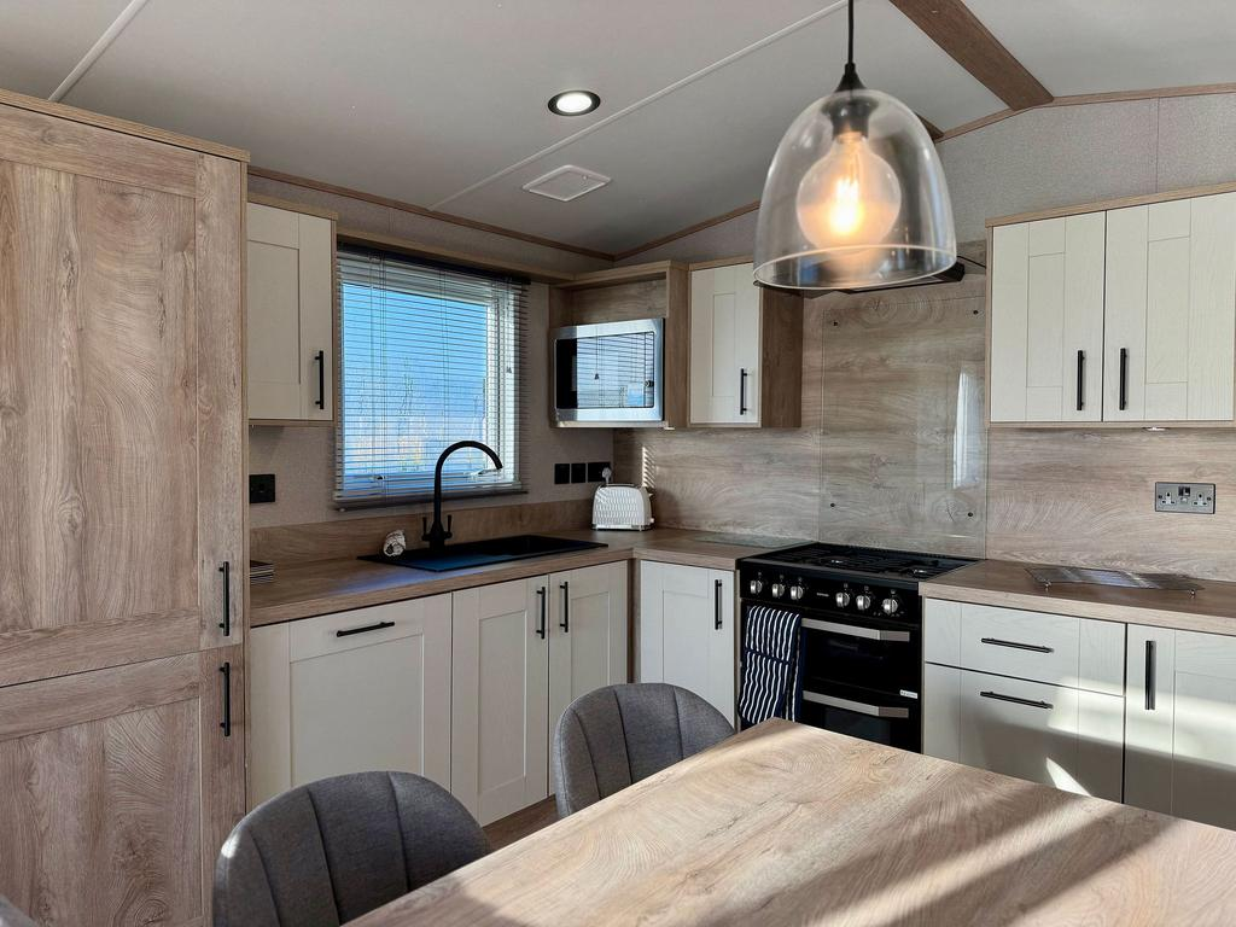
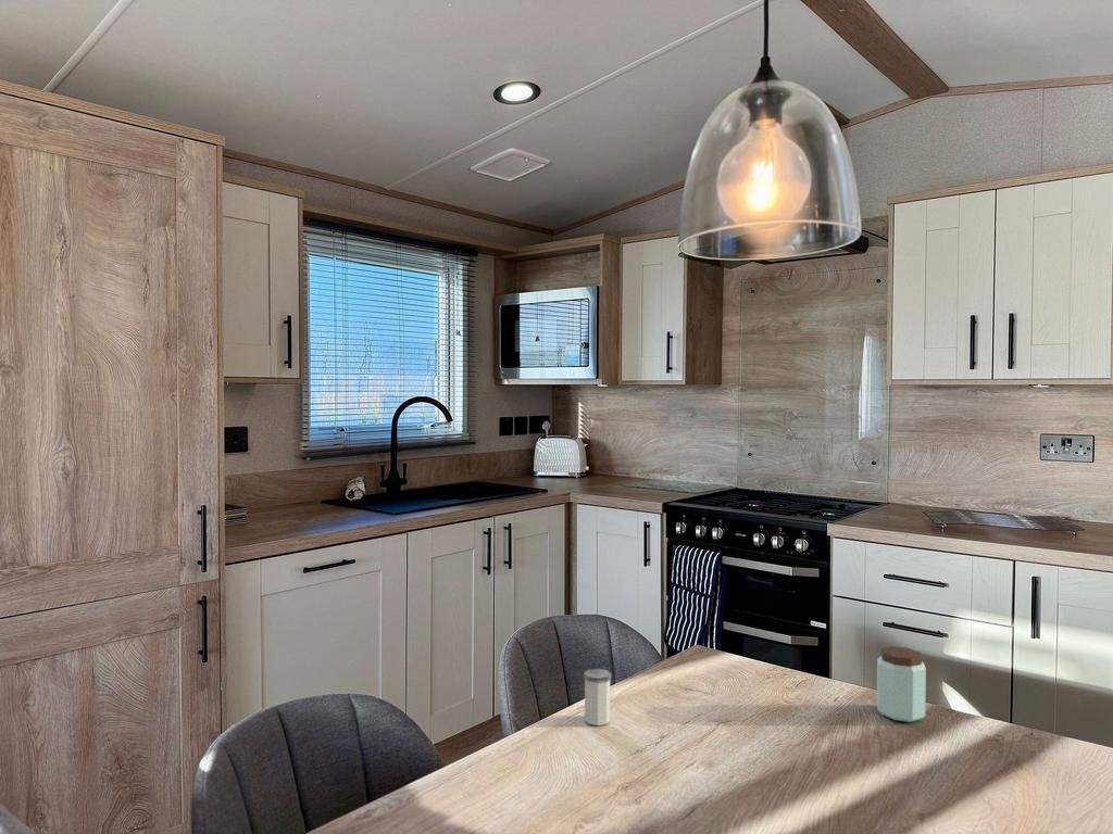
+ peanut butter [876,645,927,723]
+ salt shaker [583,668,612,726]
